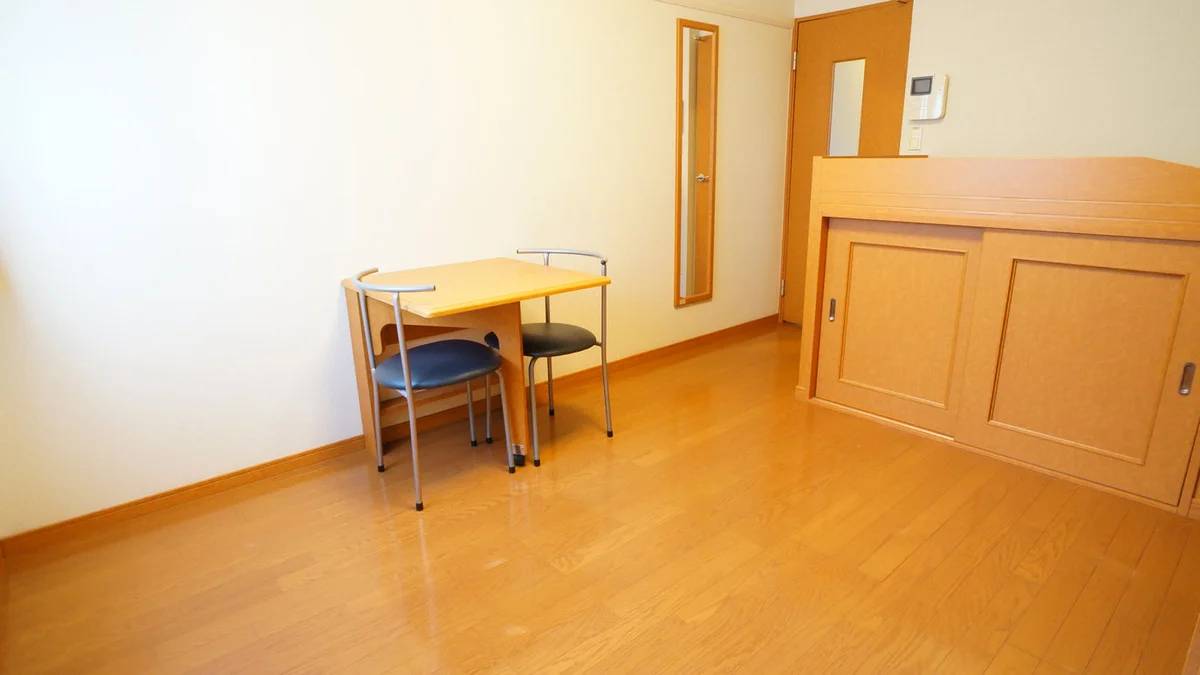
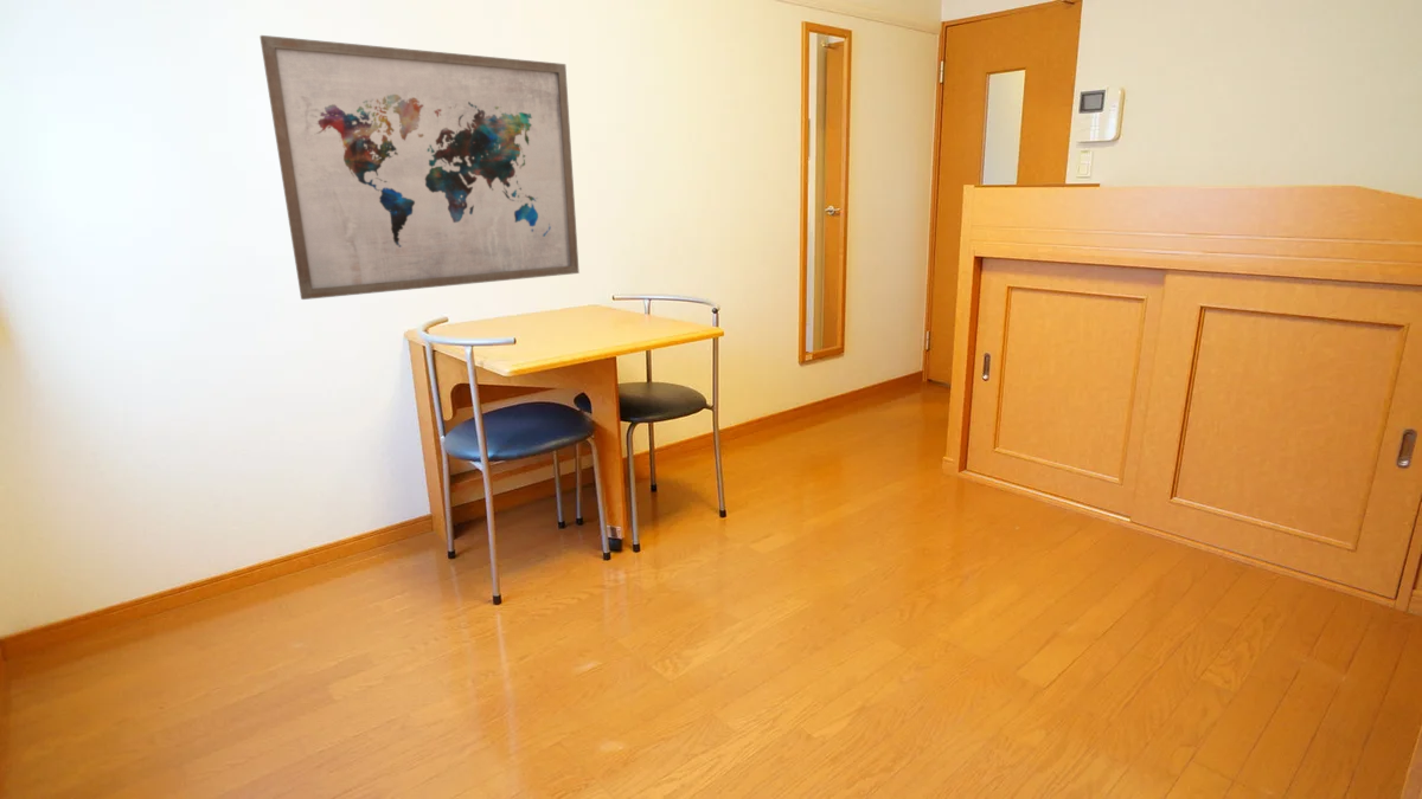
+ wall art [258,34,581,301]
